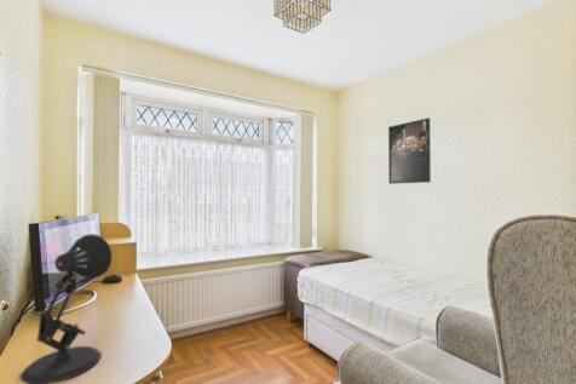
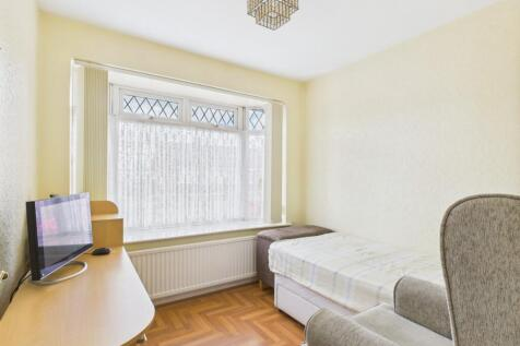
- desk lamp [19,233,114,384]
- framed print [387,116,432,185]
